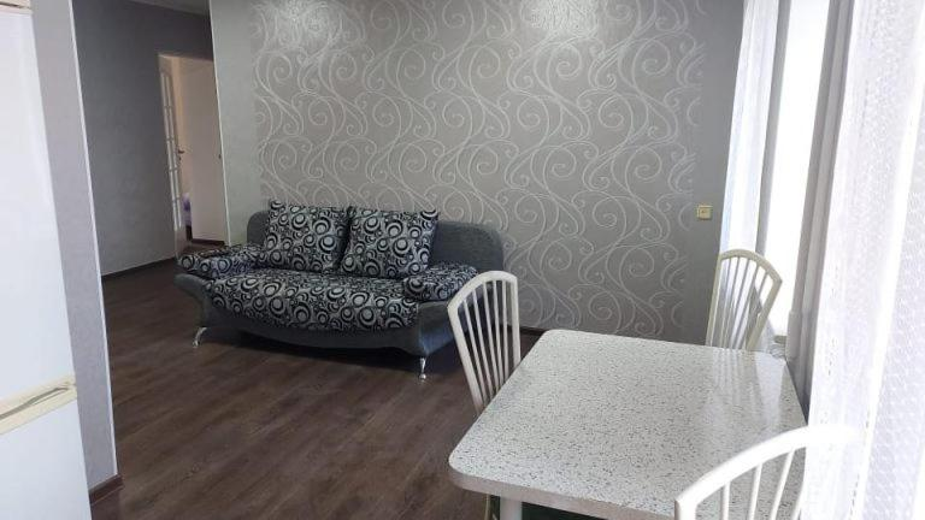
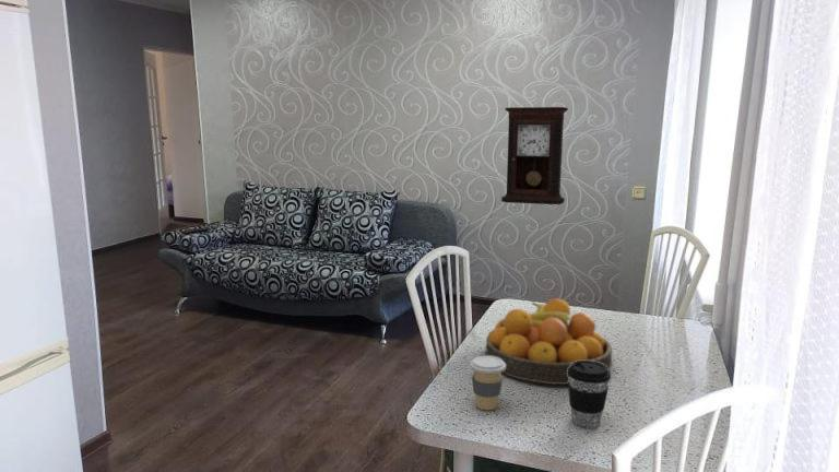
+ pendulum clock [500,106,569,205]
+ coffee cup [470,355,506,411]
+ coffee cup [567,361,612,429]
+ fruit bowl [485,297,614,386]
